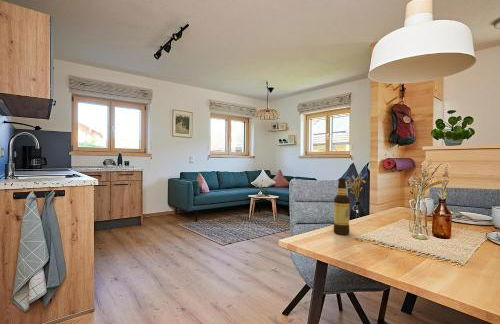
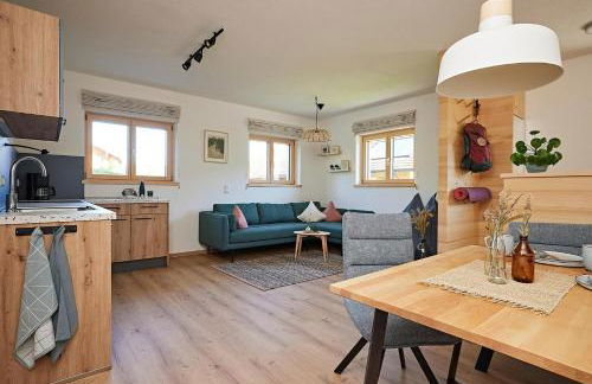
- bottle [332,177,351,236]
